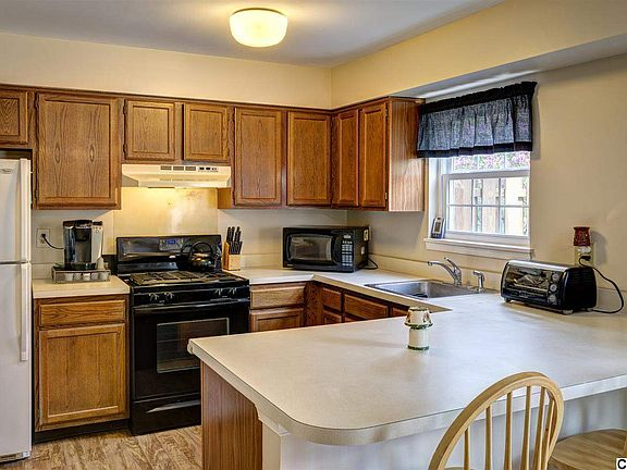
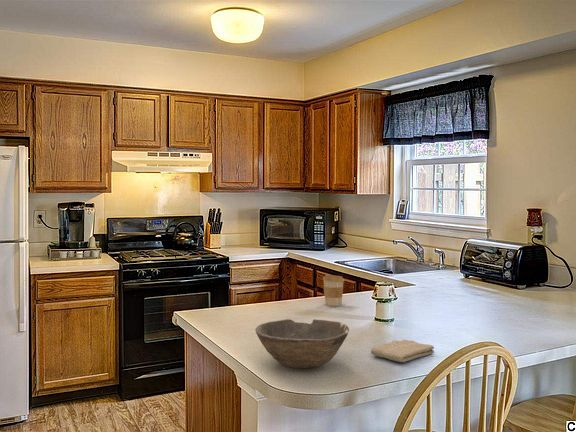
+ washcloth [370,339,435,363]
+ coffee cup [322,274,345,307]
+ bowl [255,318,350,369]
